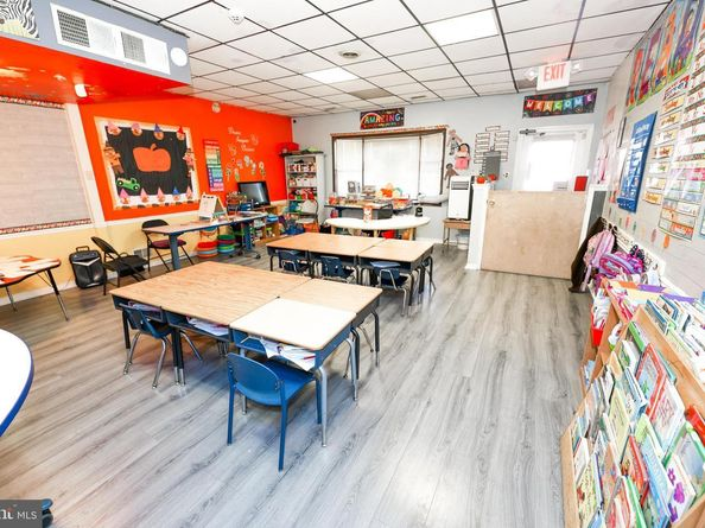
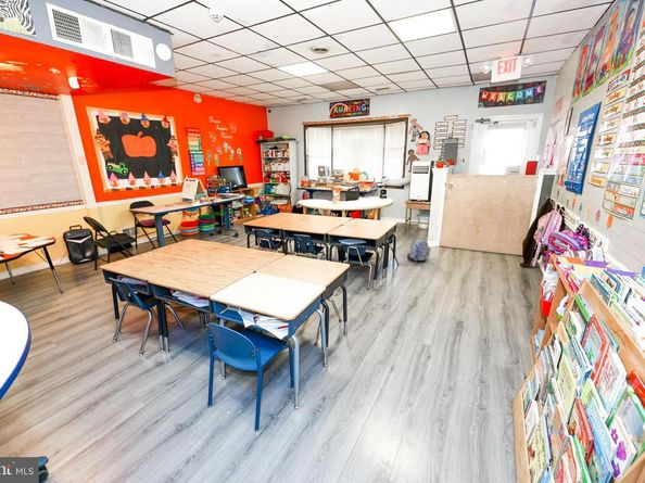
+ backpack [406,239,431,263]
